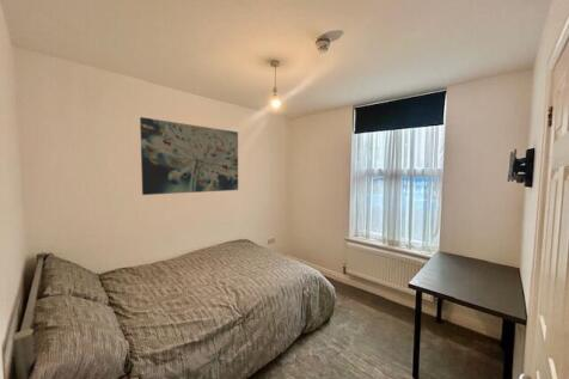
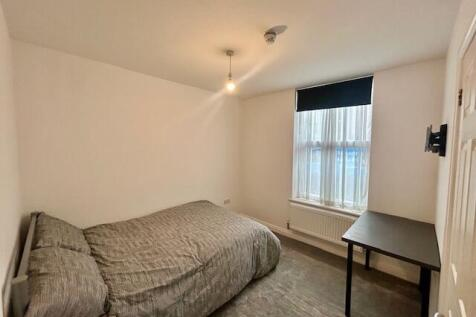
- wall art [139,116,239,196]
